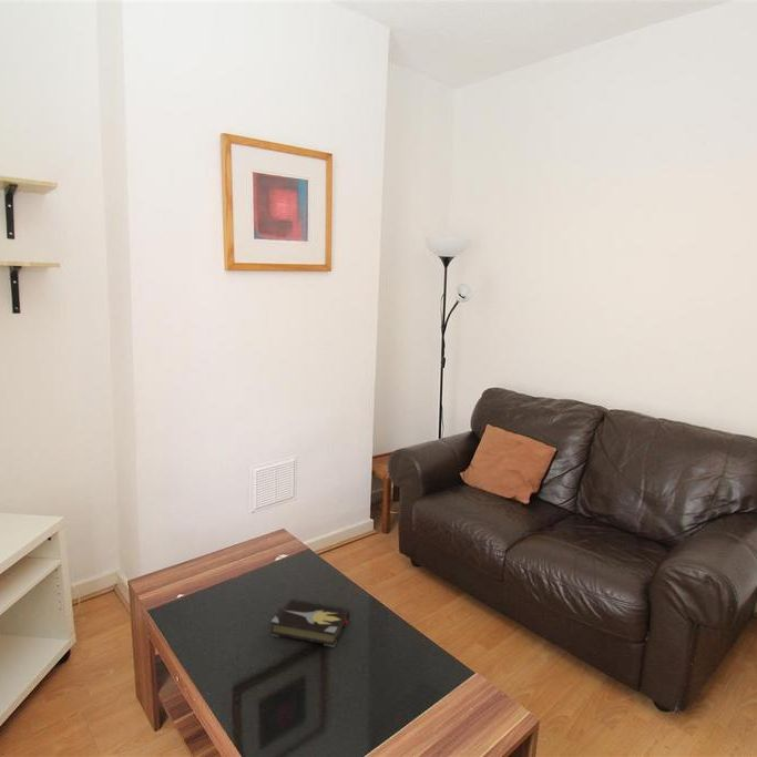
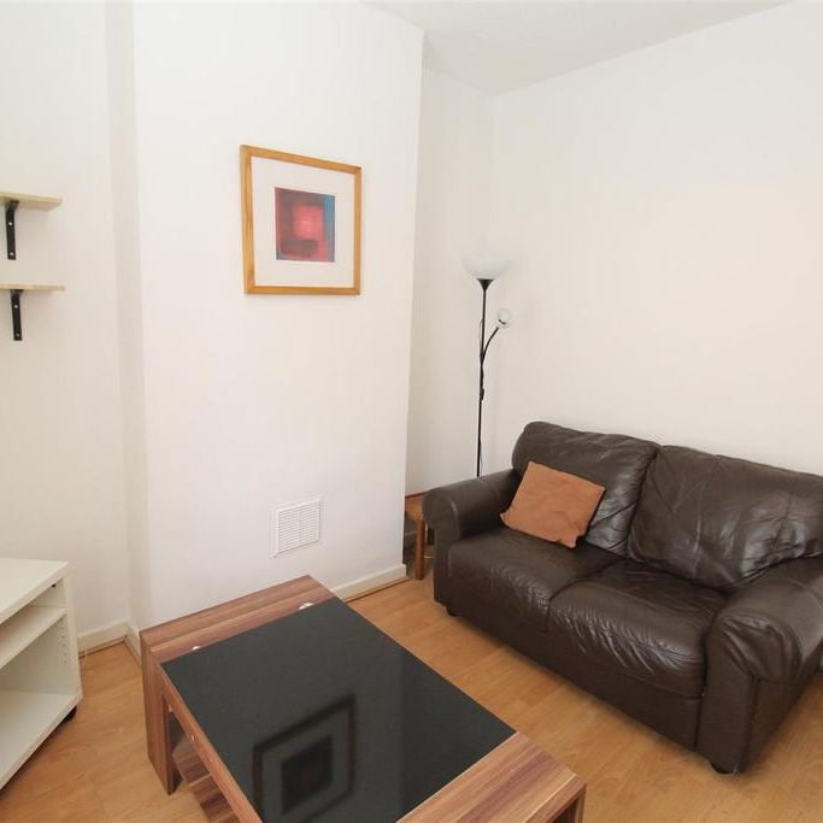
- hardback book [269,599,350,648]
